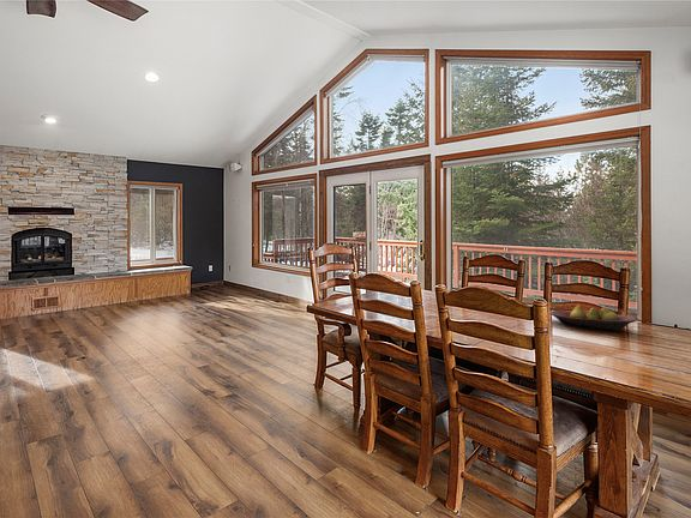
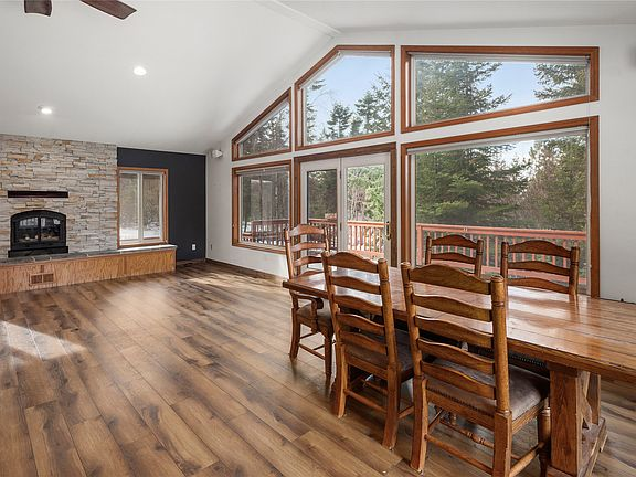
- fruit bowl [549,305,637,331]
